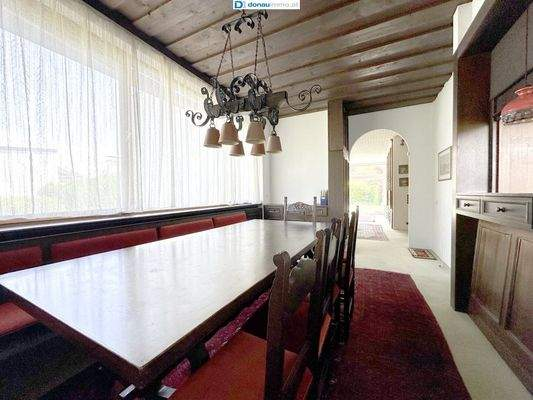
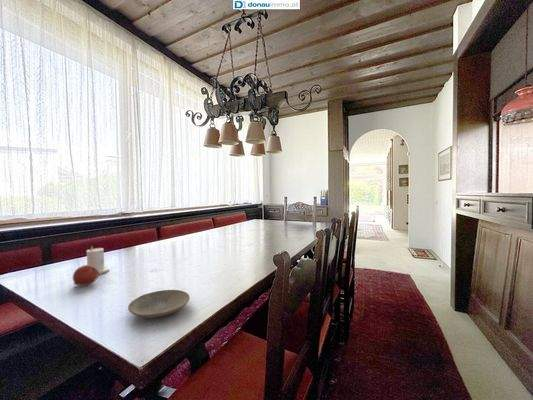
+ fruit [72,264,100,287]
+ plate [127,289,191,319]
+ candle [85,245,110,275]
